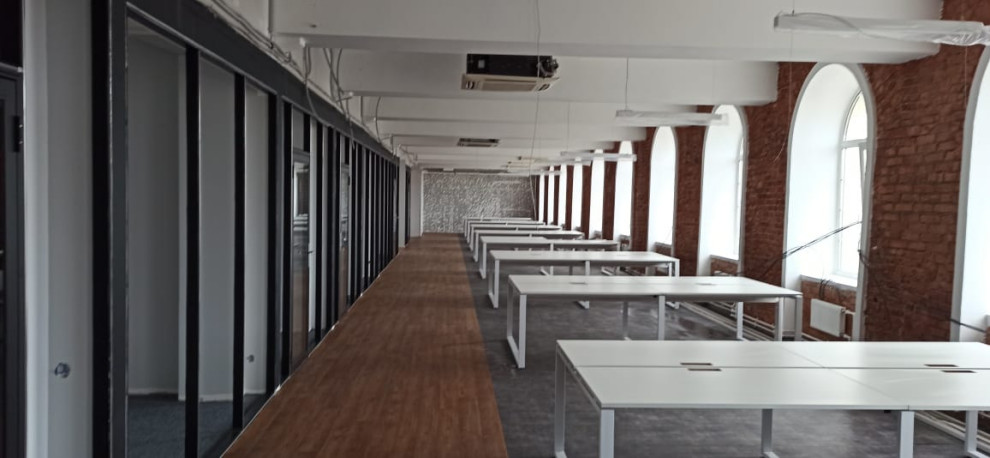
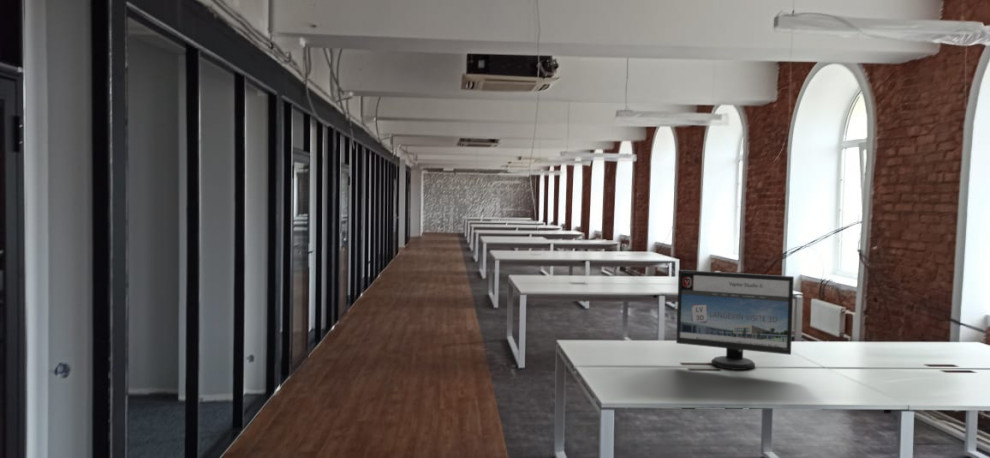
+ computer monitor [675,269,795,371]
